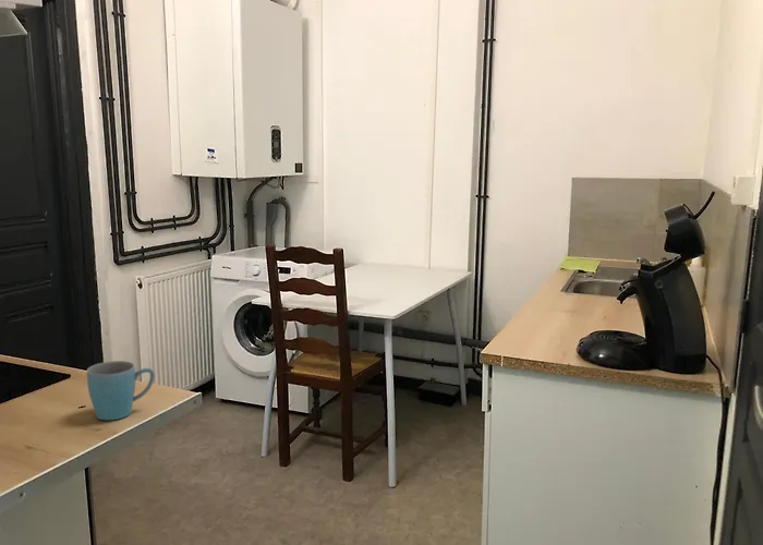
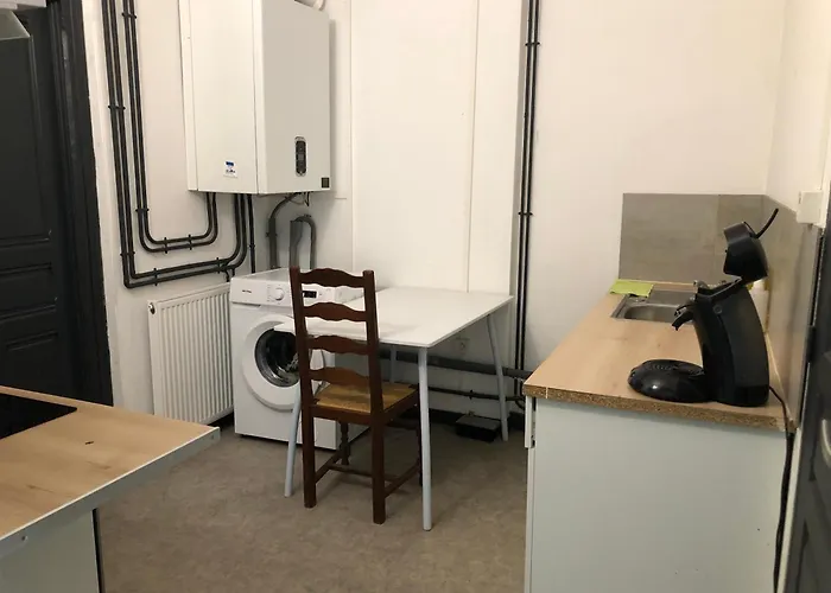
- mug [86,360,156,421]
